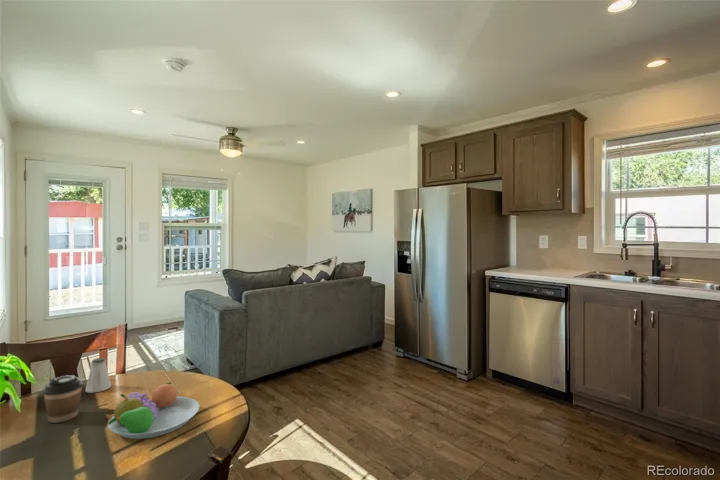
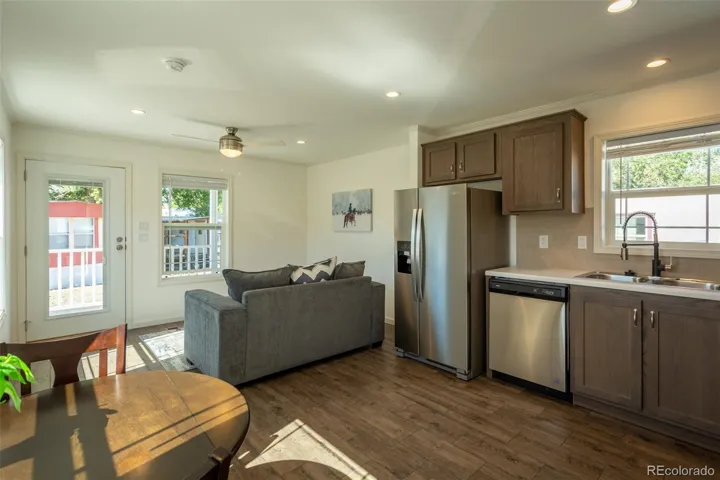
- saltshaker [84,357,112,394]
- coffee cup [42,374,84,424]
- fruit bowl [107,381,200,440]
